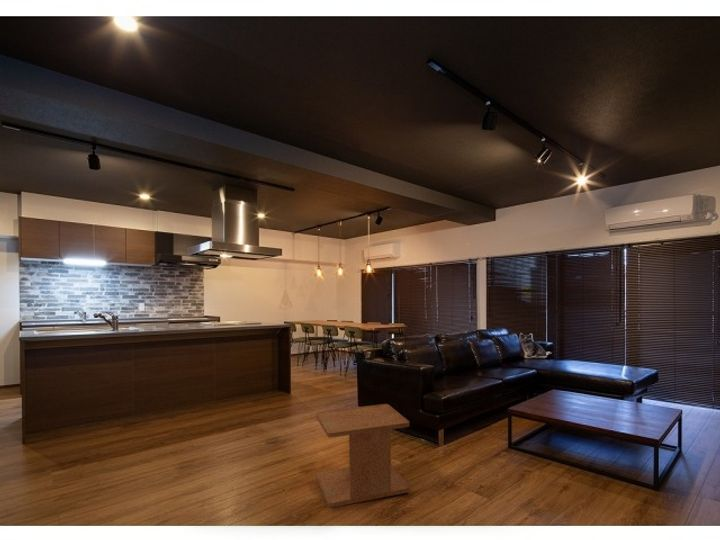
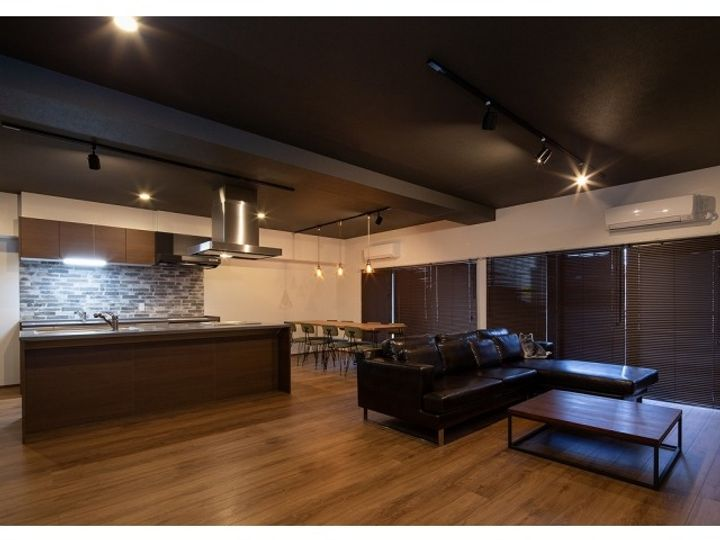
- side table [315,403,411,509]
